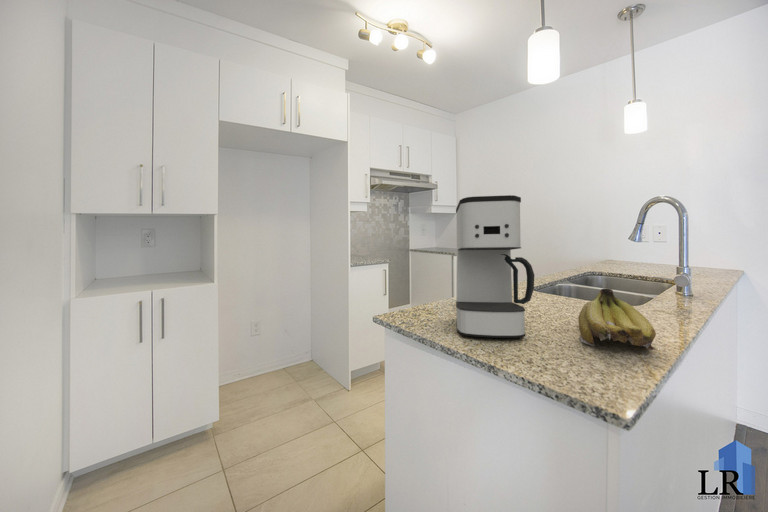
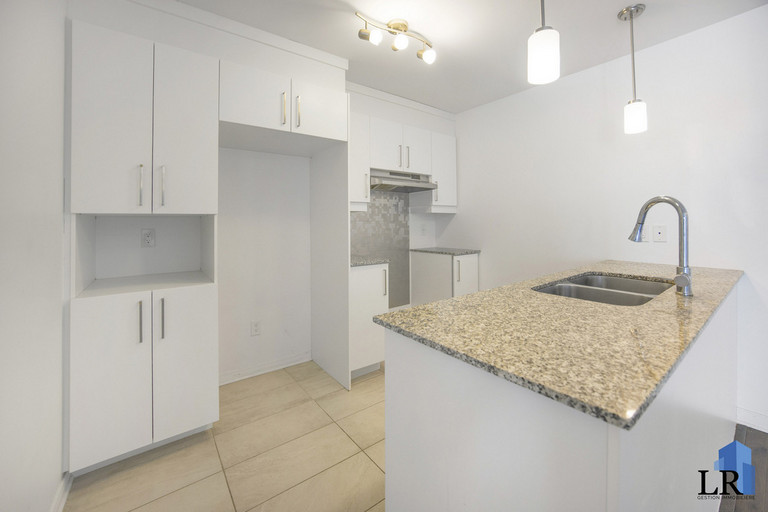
- fruit [577,288,657,351]
- coffee maker [455,194,535,339]
